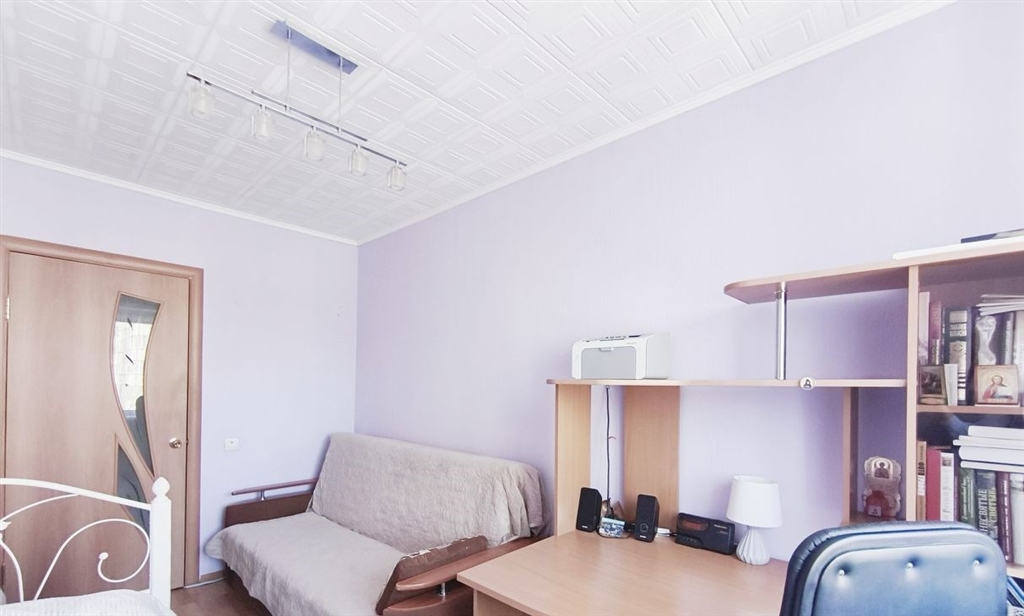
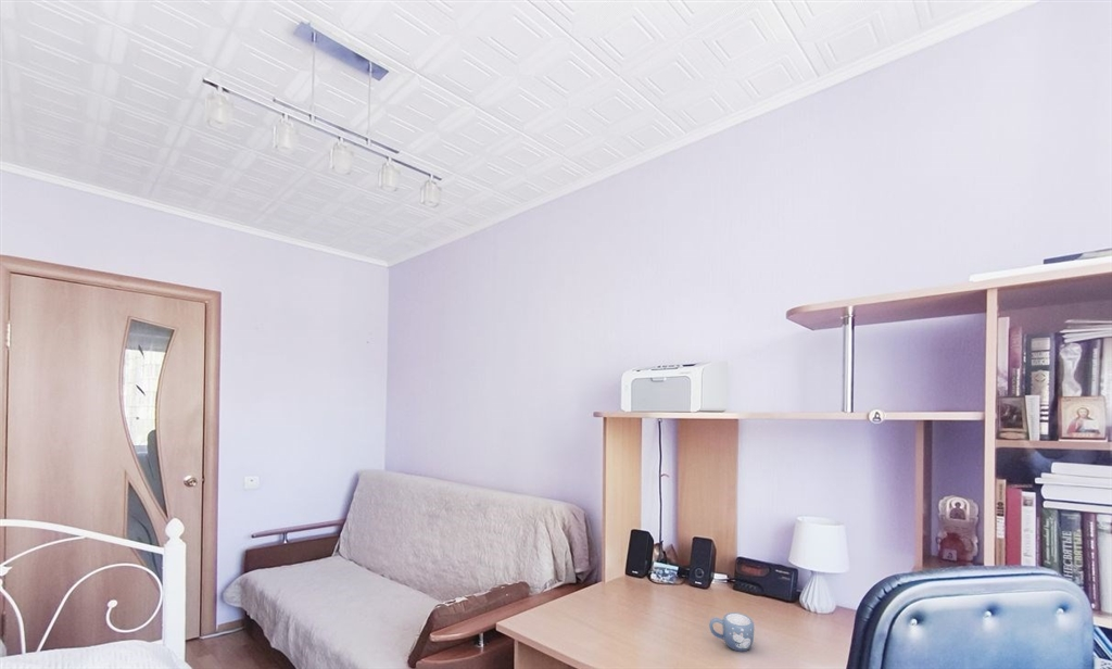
+ mug [708,611,756,653]
